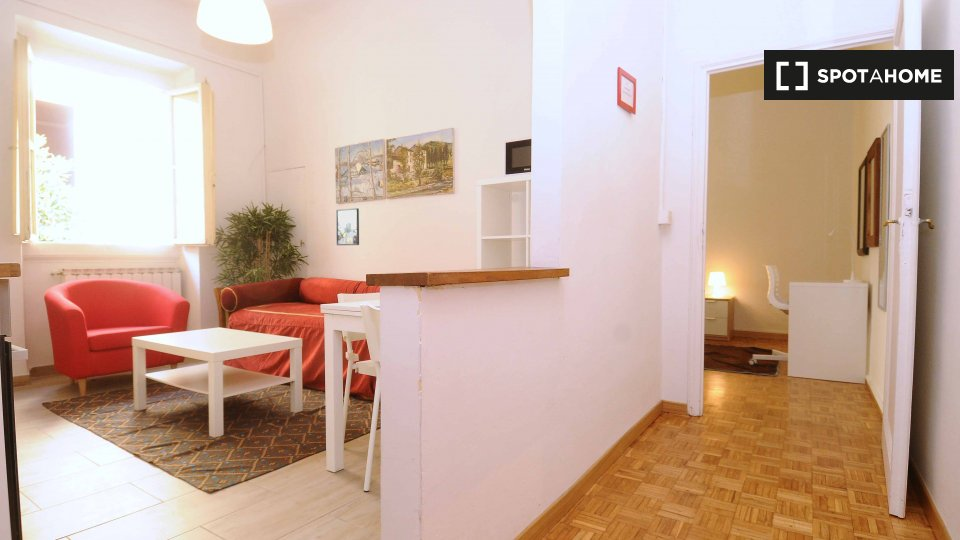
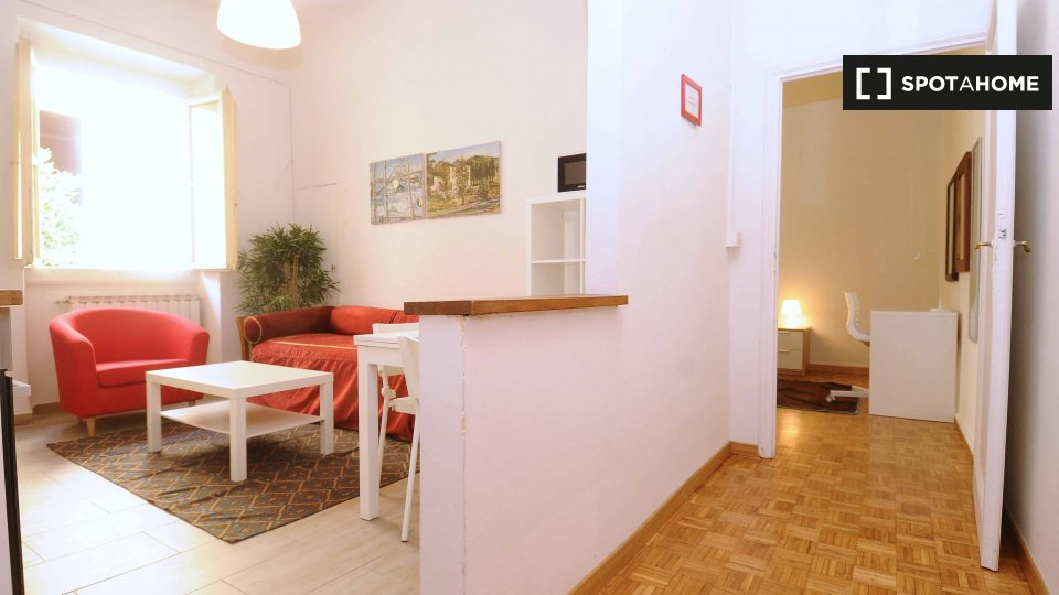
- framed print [335,207,360,246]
